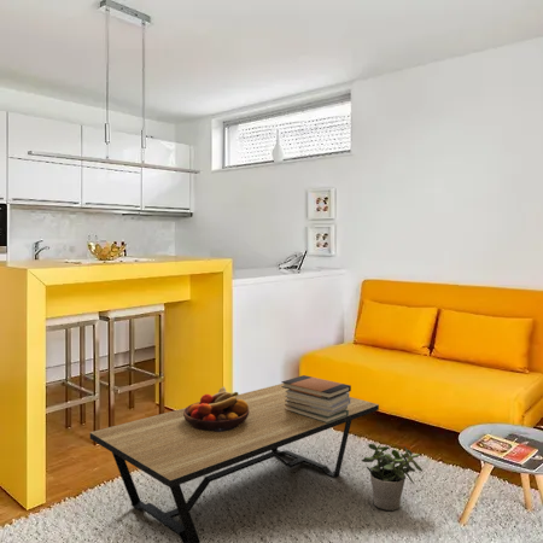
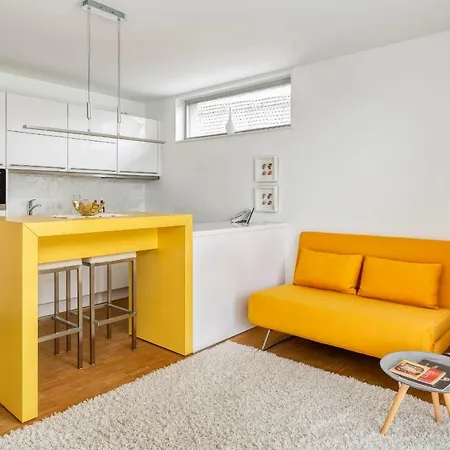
- potted plant [361,443,424,512]
- fruit bowl [183,385,249,432]
- book stack [281,374,352,424]
- coffee table [89,383,380,543]
